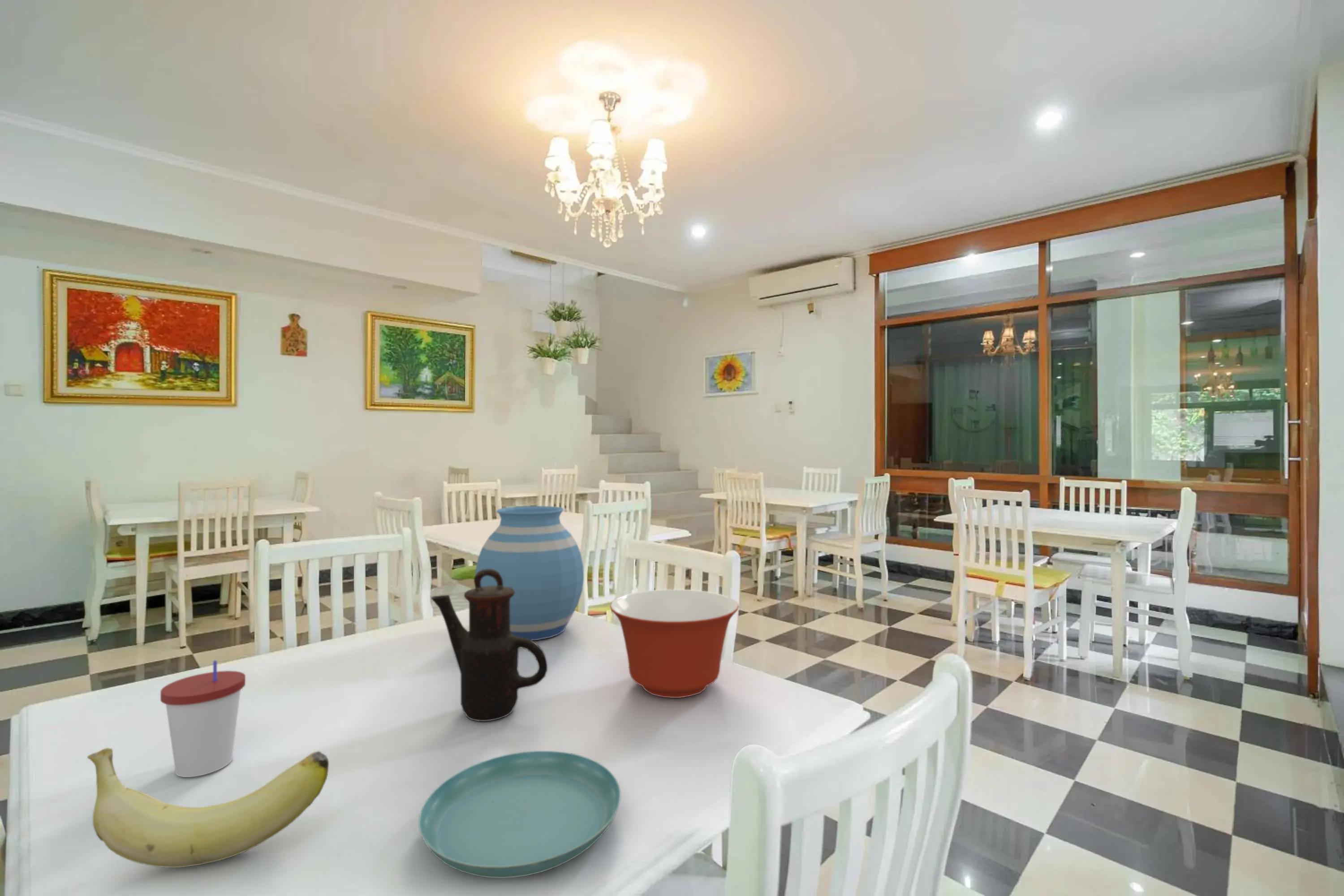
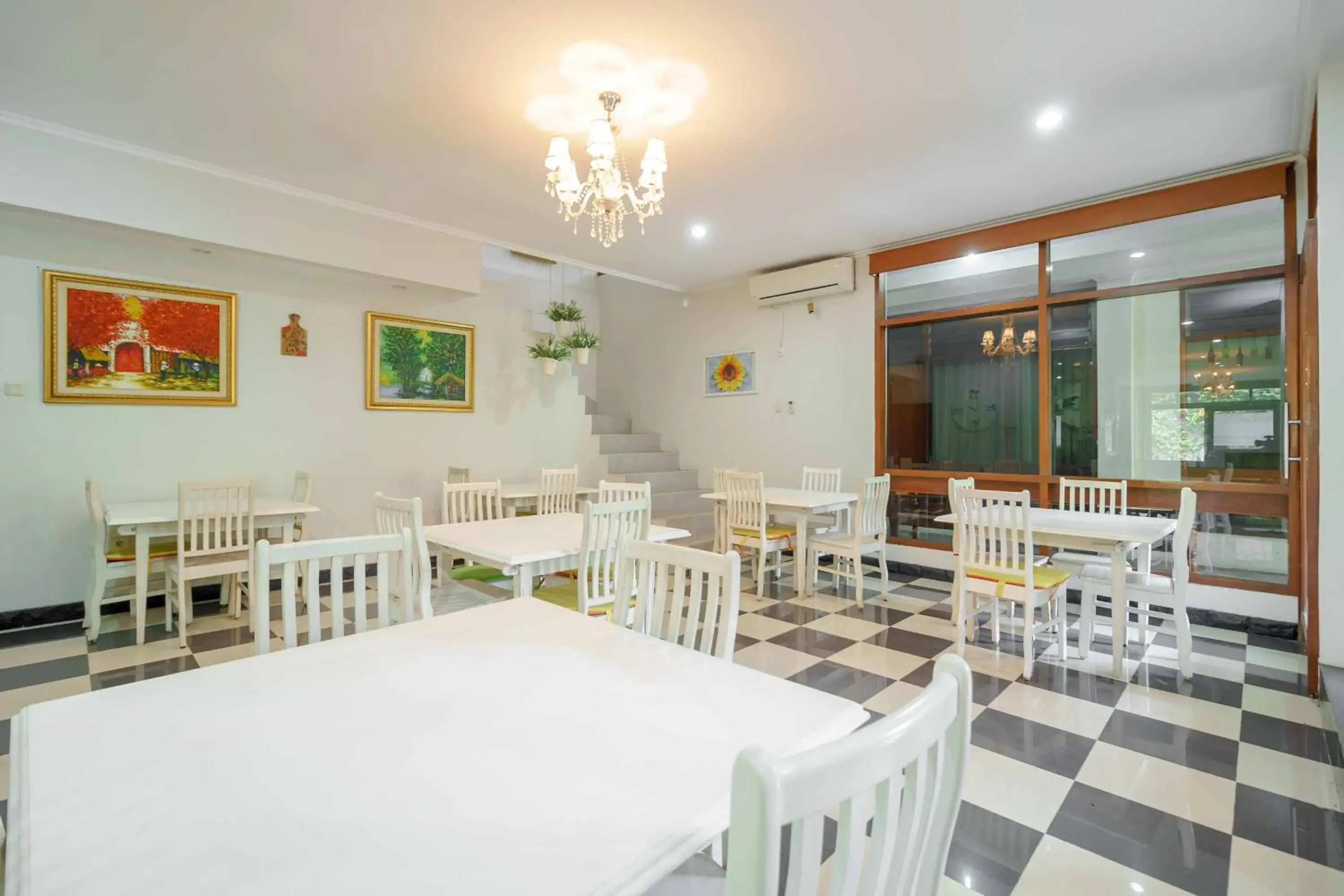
- cup [160,659,246,778]
- saucer [418,750,621,879]
- banana [87,748,329,868]
- mixing bowl [609,589,739,698]
- teapot [431,569,548,722]
- vase [475,505,584,641]
